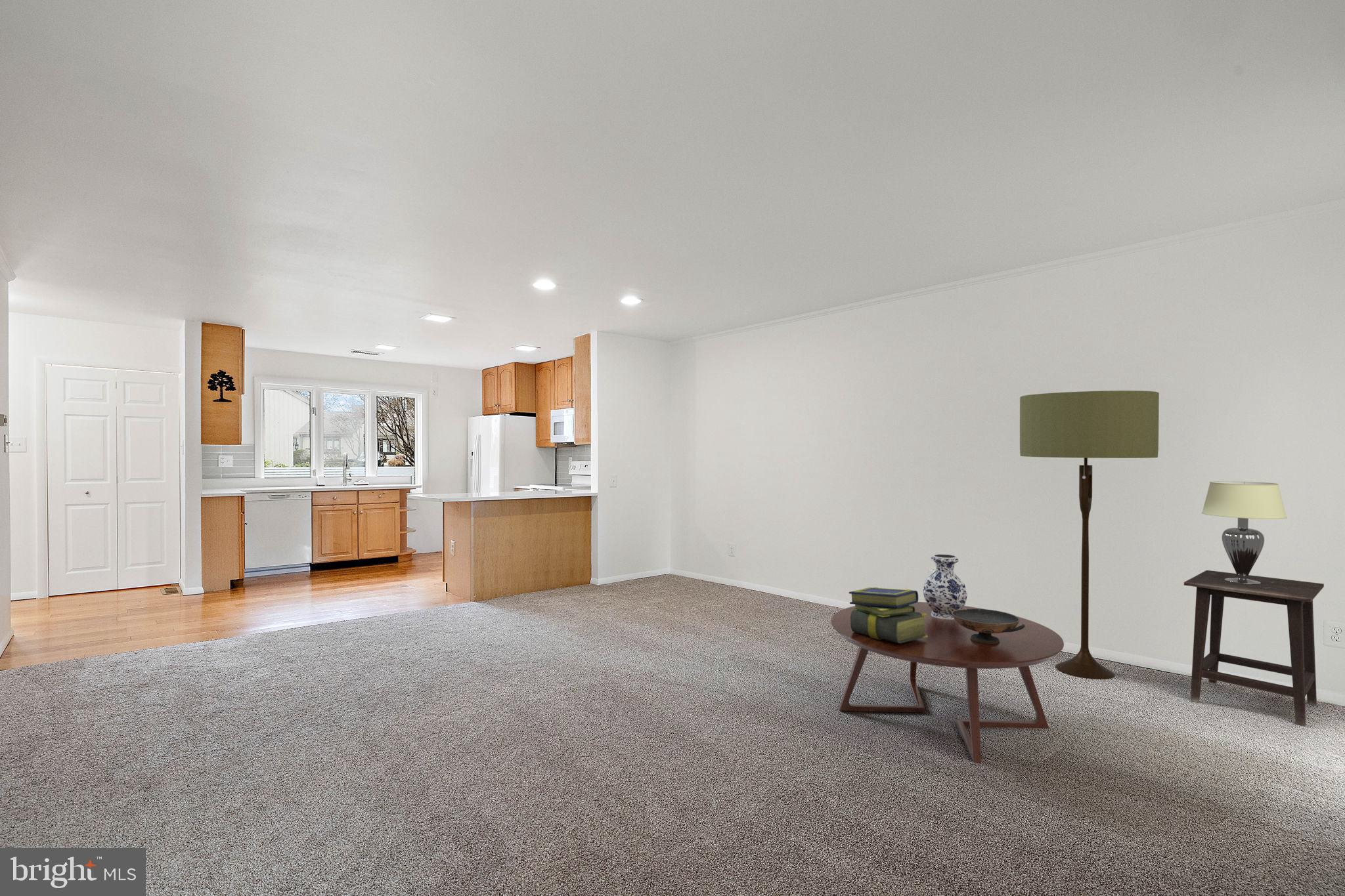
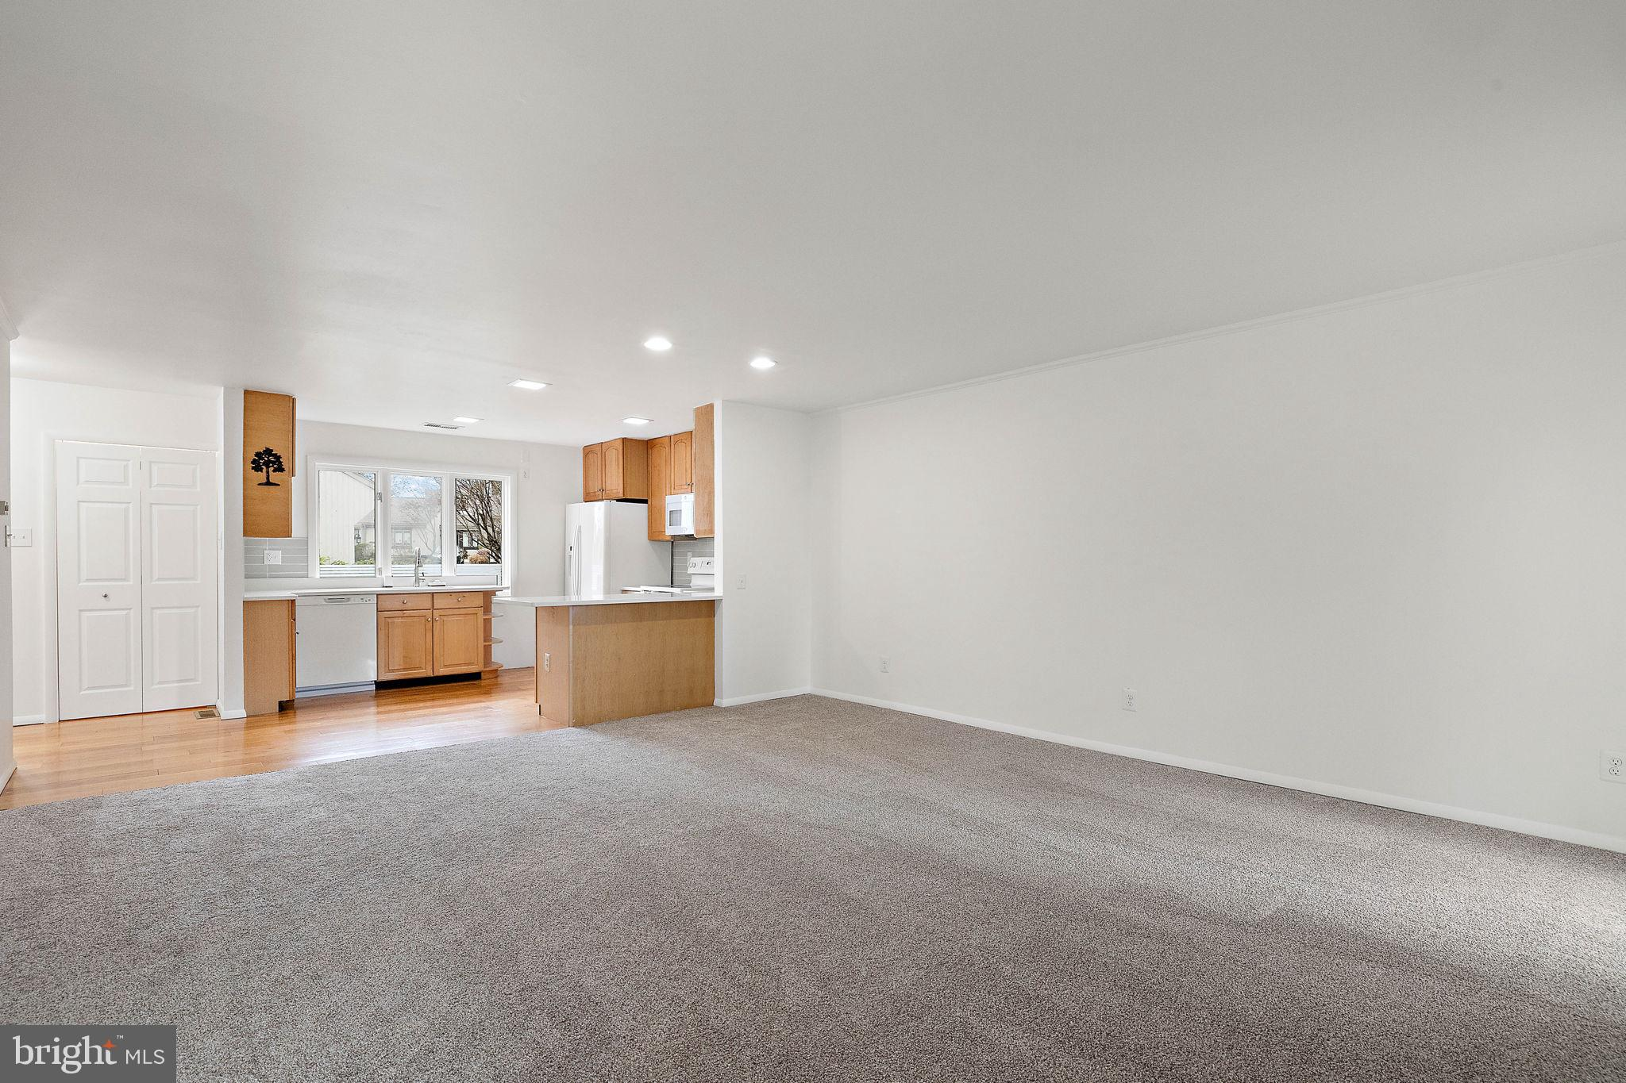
- coffee table [830,601,1065,764]
- lampshade [1201,480,1288,584]
- stack of books [849,587,928,643]
- vase [922,553,968,620]
- side table [1183,570,1325,727]
- decorative bowl [948,607,1025,644]
- floor lamp [1019,390,1160,680]
